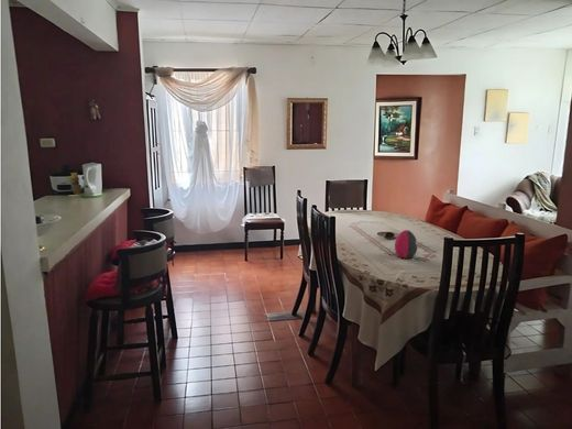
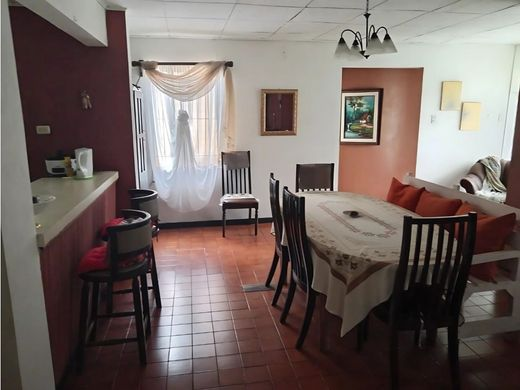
- decorative egg [394,229,418,260]
